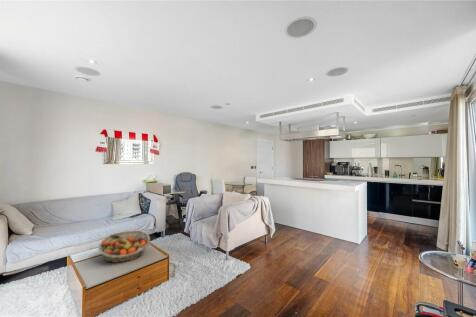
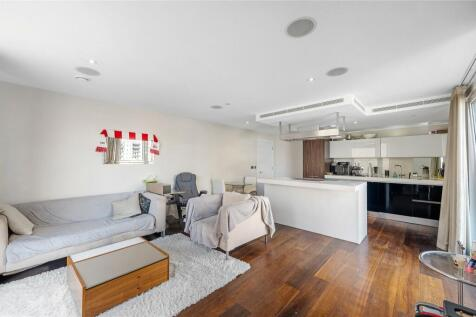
- fruit basket [97,230,151,264]
